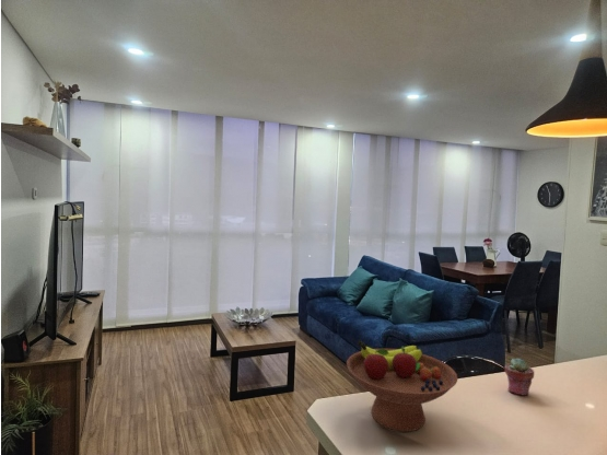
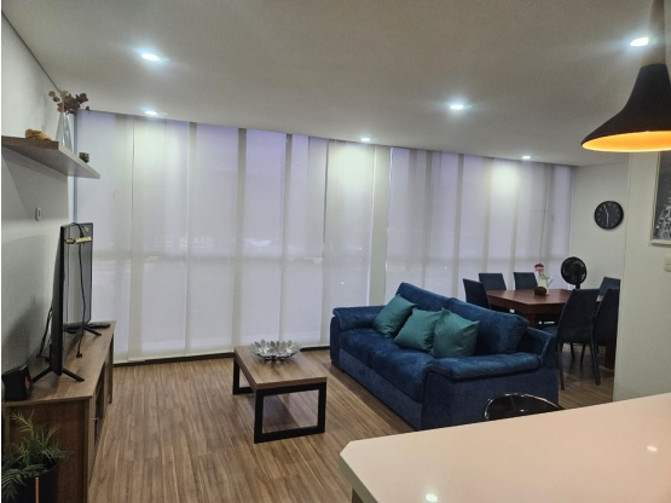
- fruit bowl [346,339,458,433]
- potted succulent [504,357,535,397]
